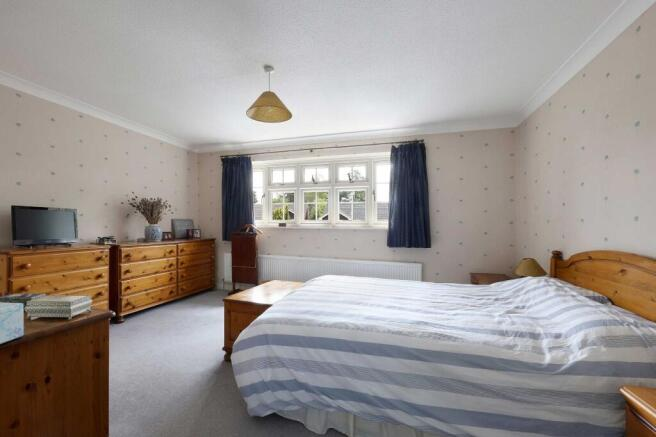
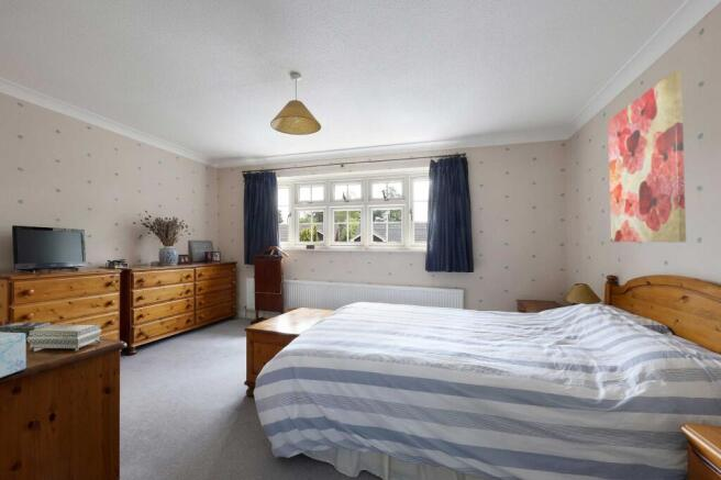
+ wall art [607,68,687,243]
